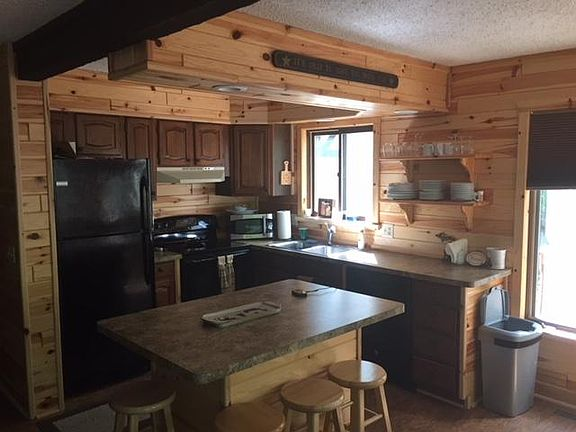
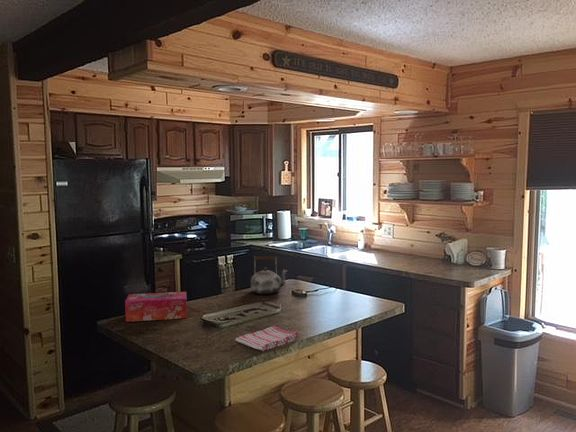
+ kettle [250,255,288,296]
+ tissue box [124,291,188,323]
+ dish towel [234,325,299,352]
